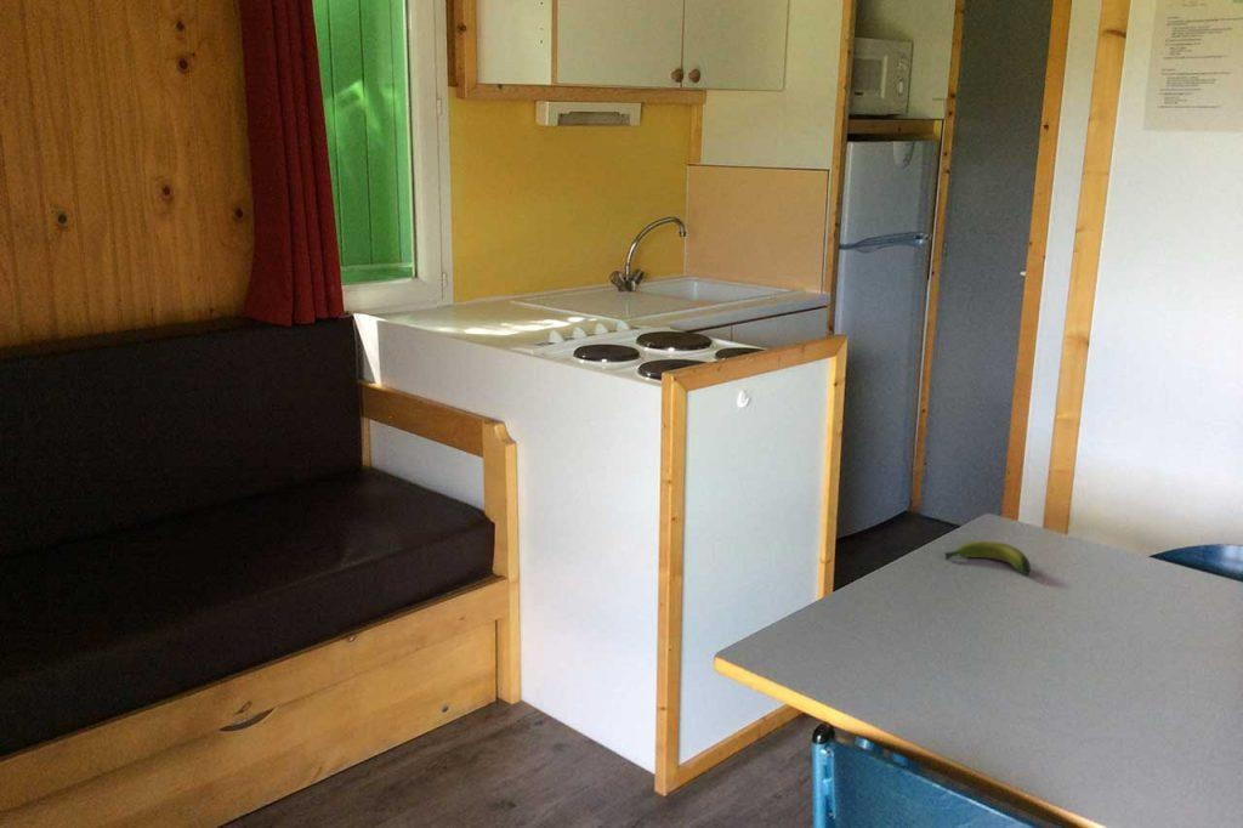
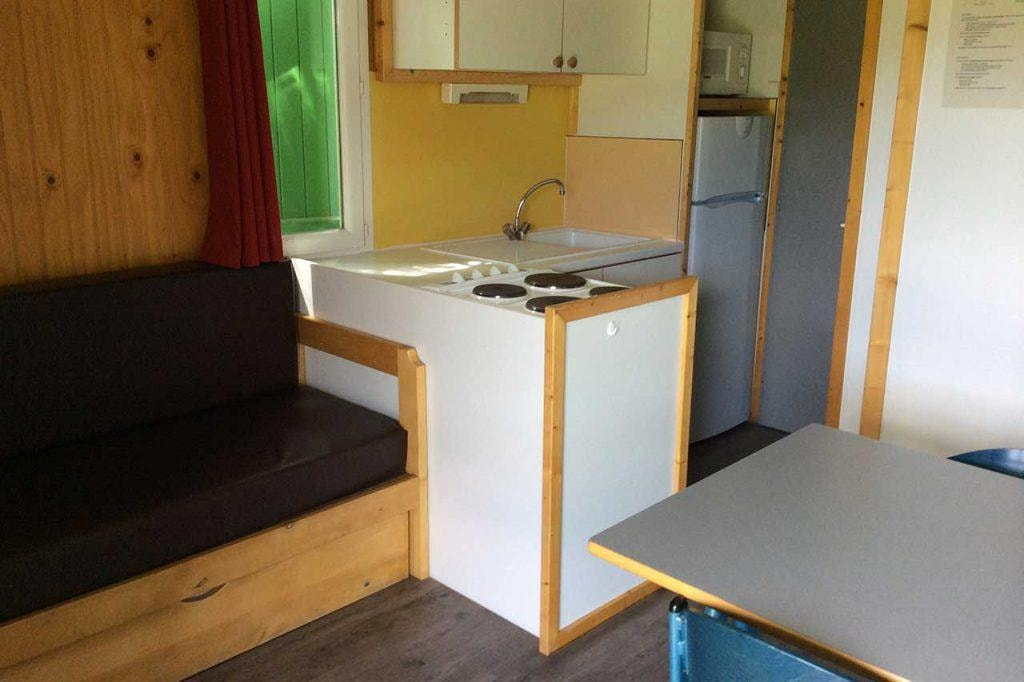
- banana [943,540,1032,575]
